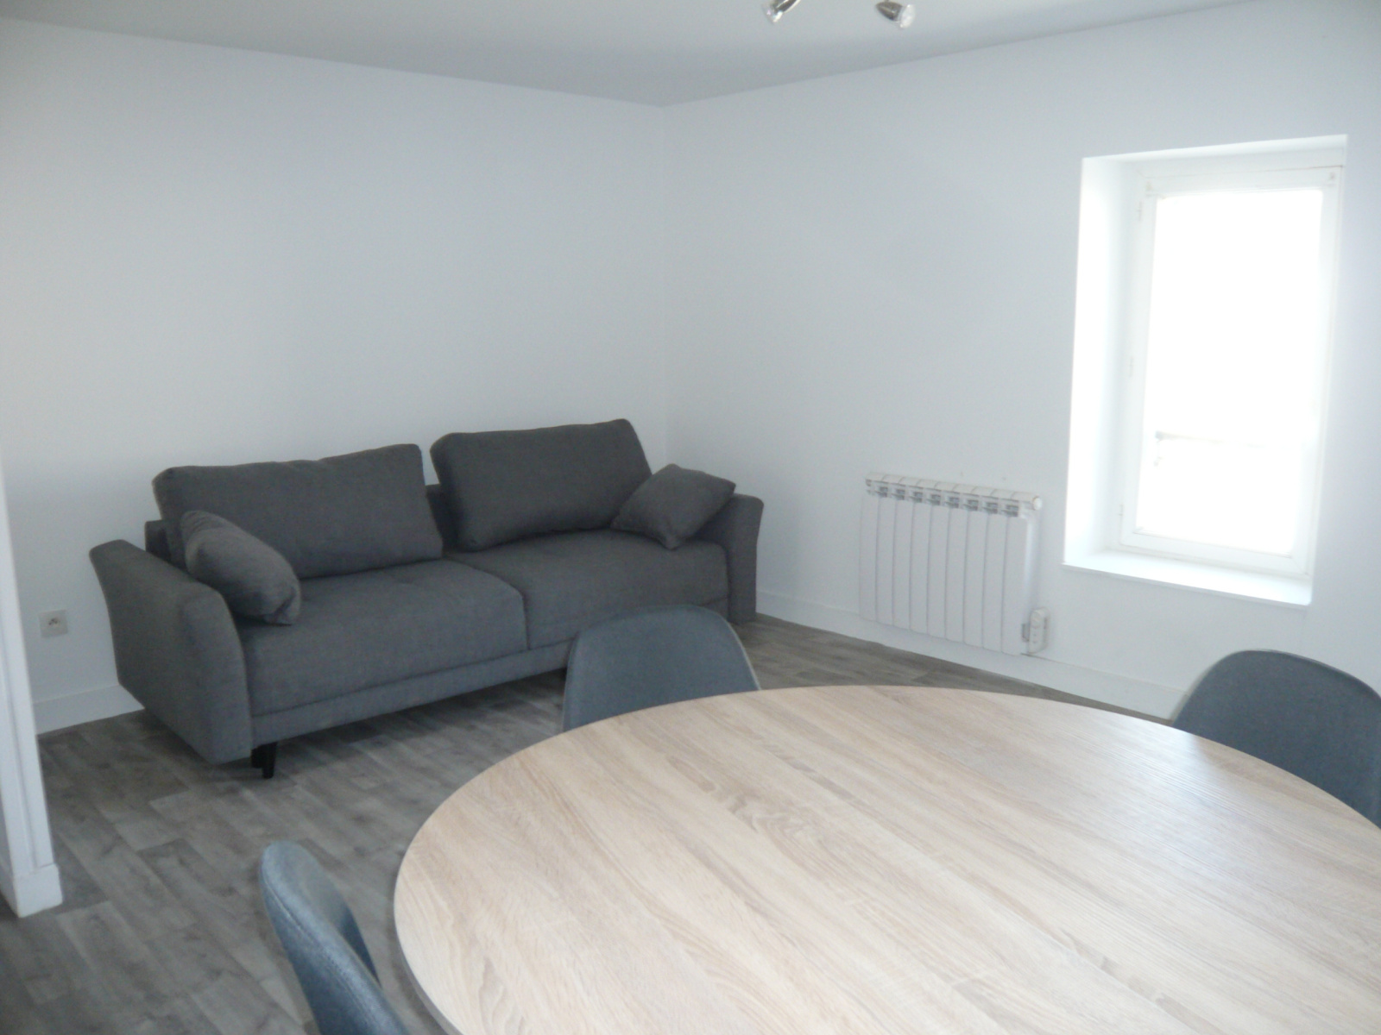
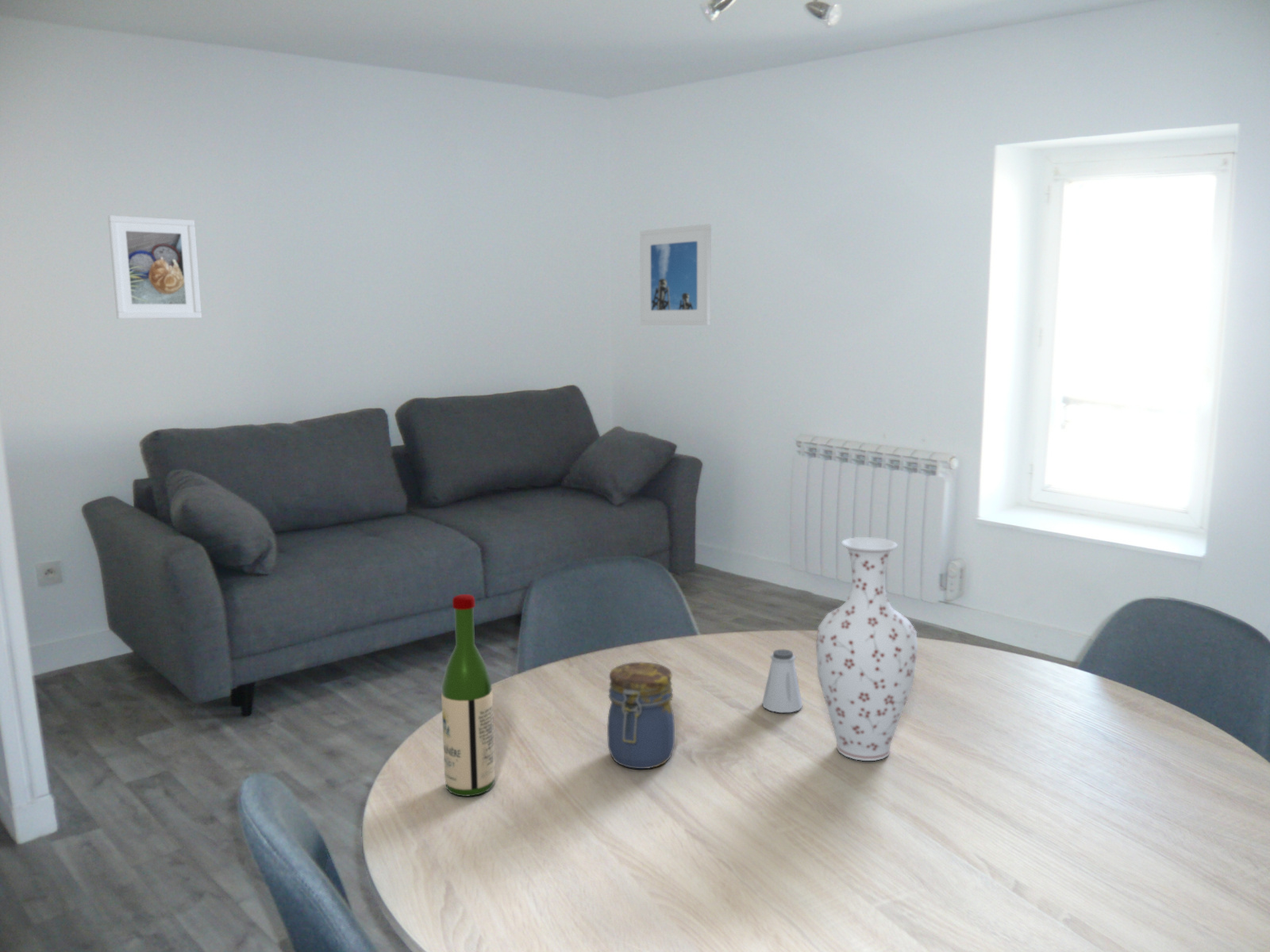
+ vase [815,536,918,762]
+ wine bottle [441,593,496,797]
+ saltshaker [761,649,803,713]
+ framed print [107,214,202,320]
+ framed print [639,224,712,326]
+ jar [606,662,675,770]
